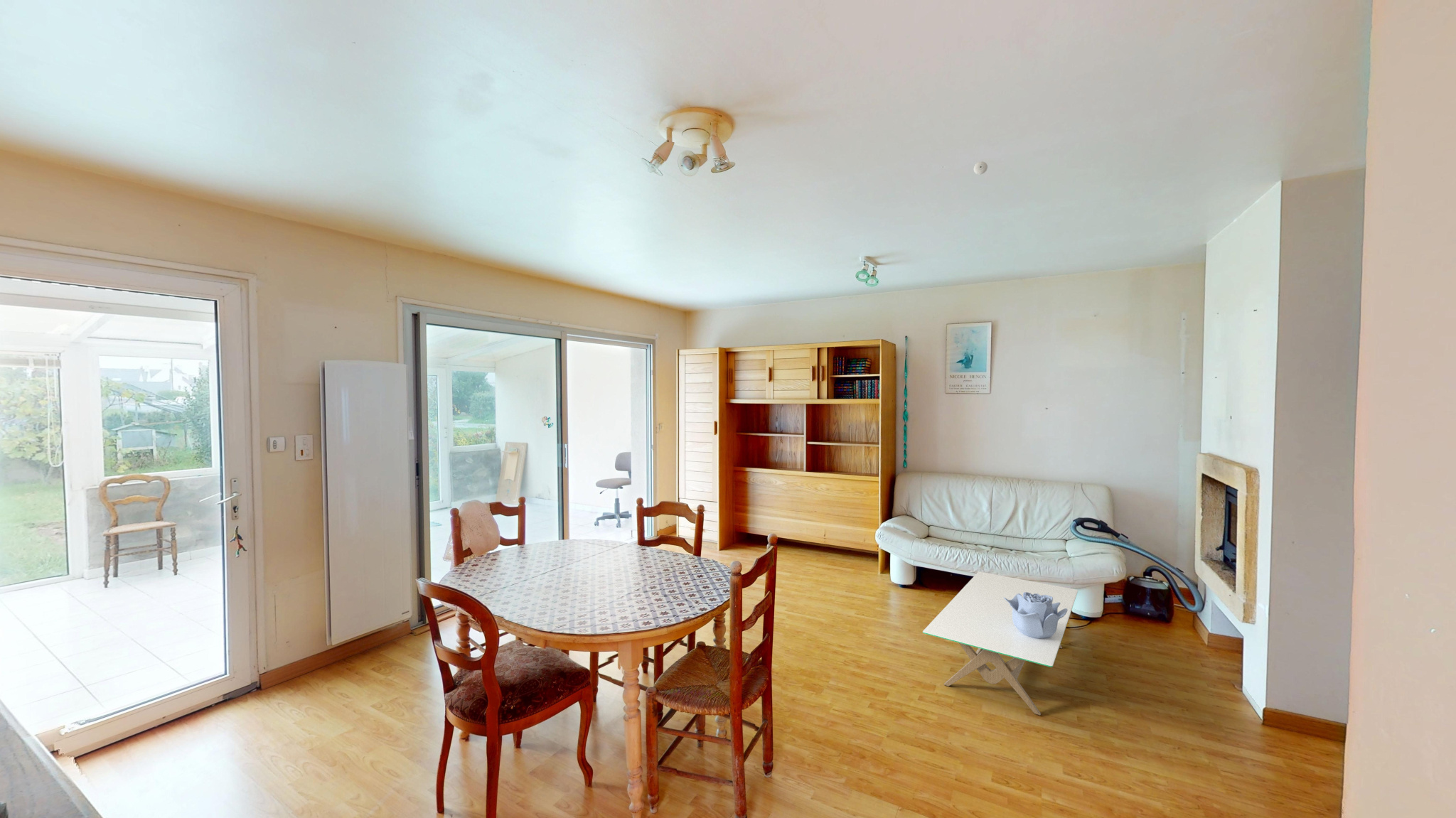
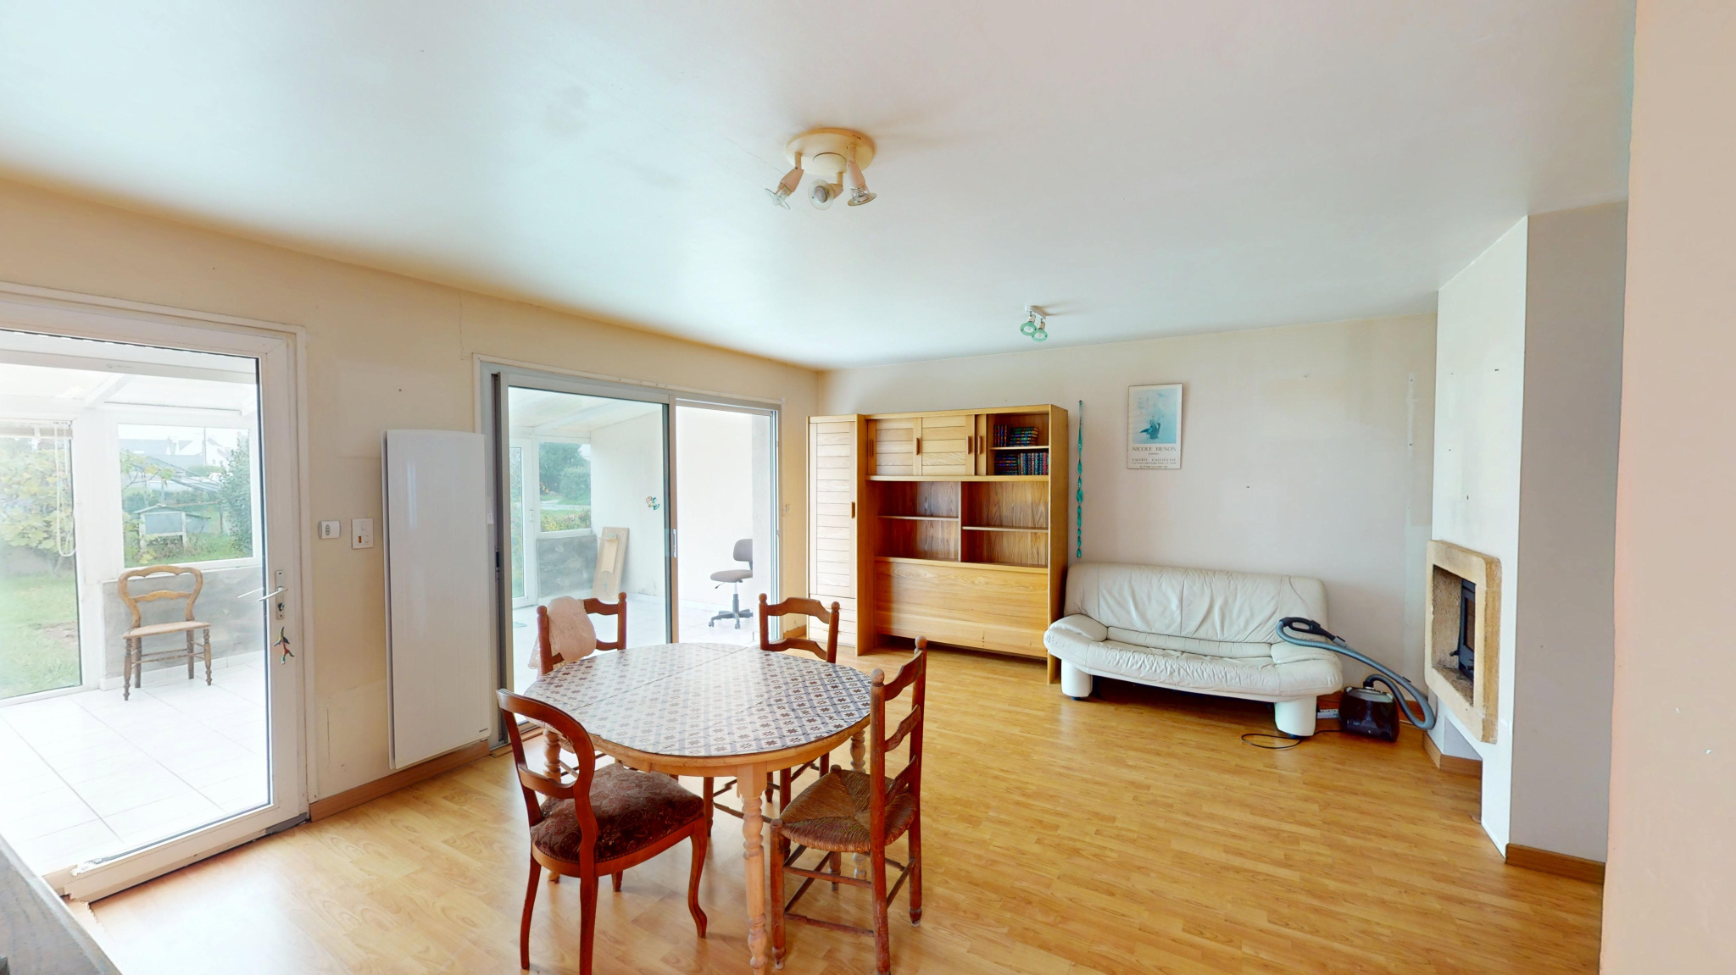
- coffee table [922,571,1078,716]
- decorative bowl [1004,592,1068,639]
- smoke detector [973,161,988,175]
